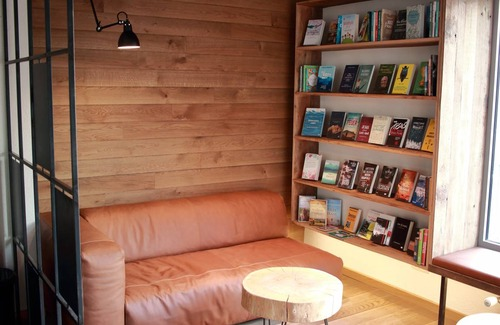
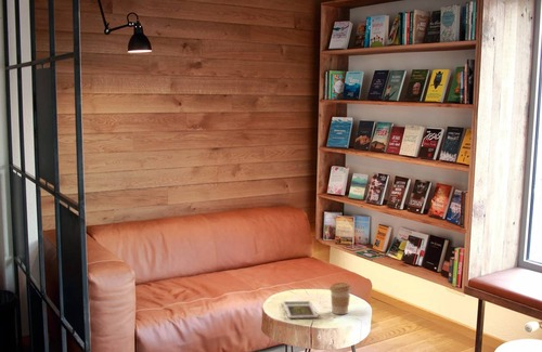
+ trading card [282,300,319,320]
+ coffee cup [328,282,352,315]
